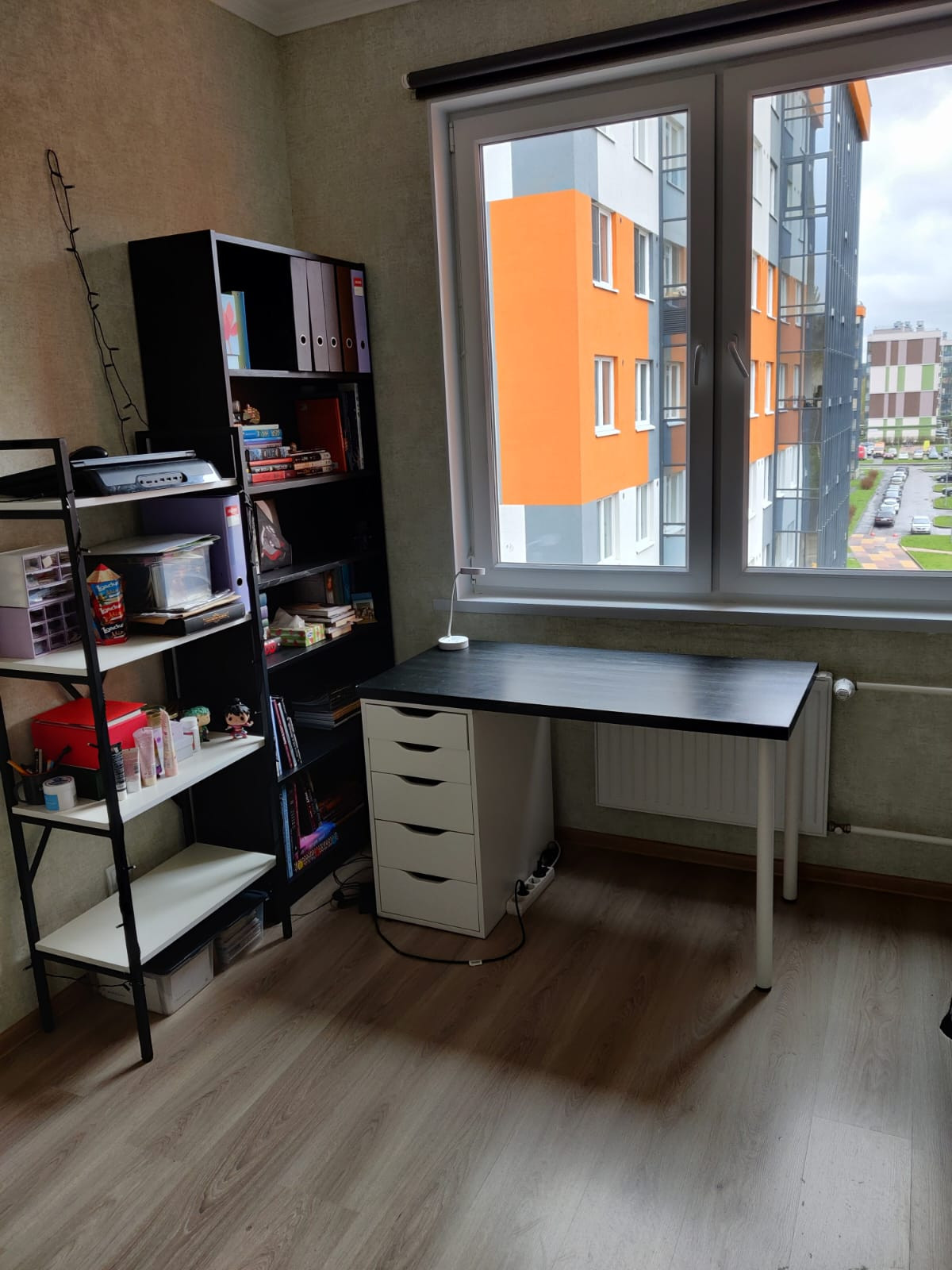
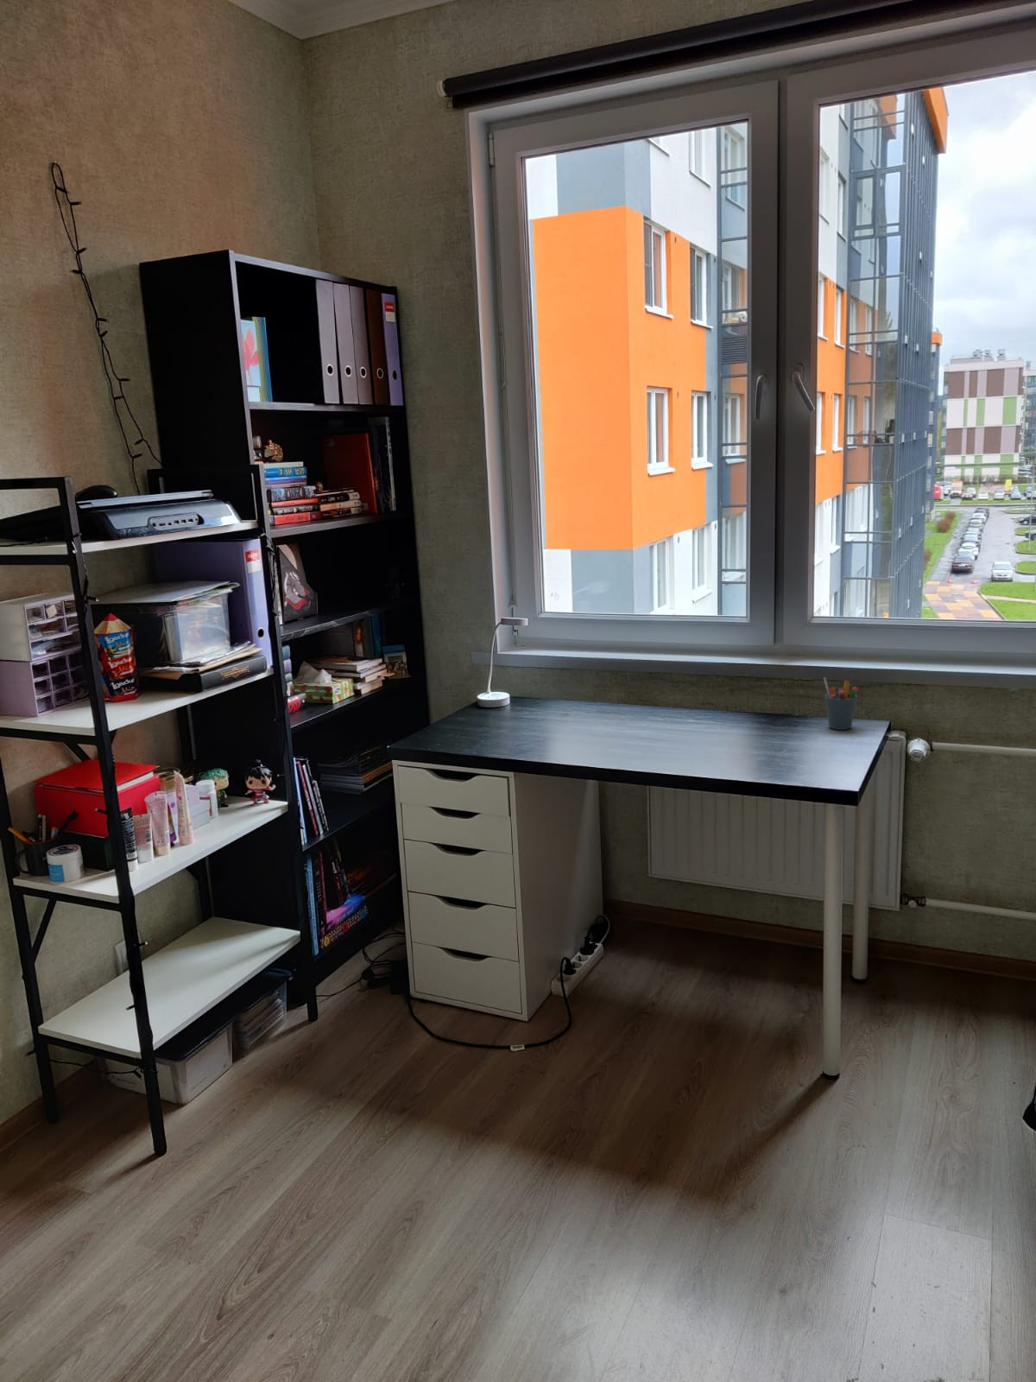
+ pen holder [823,677,859,731]
